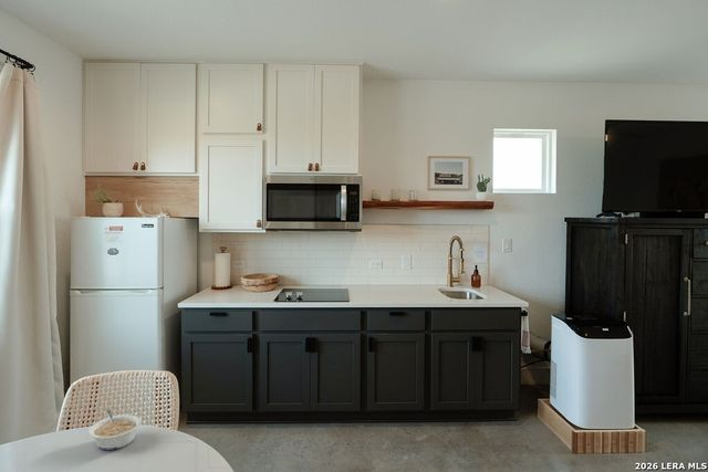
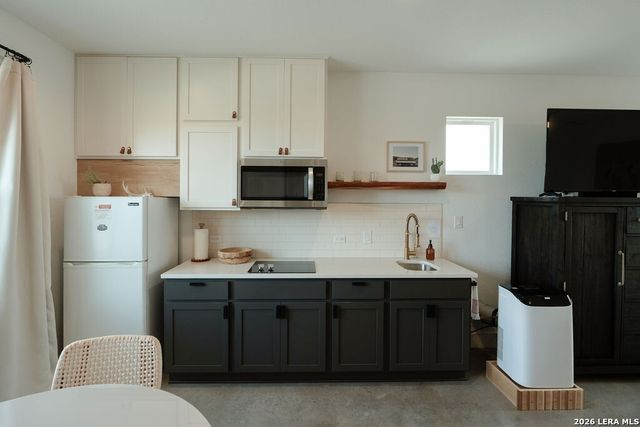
- legume [87,409,143,451]
